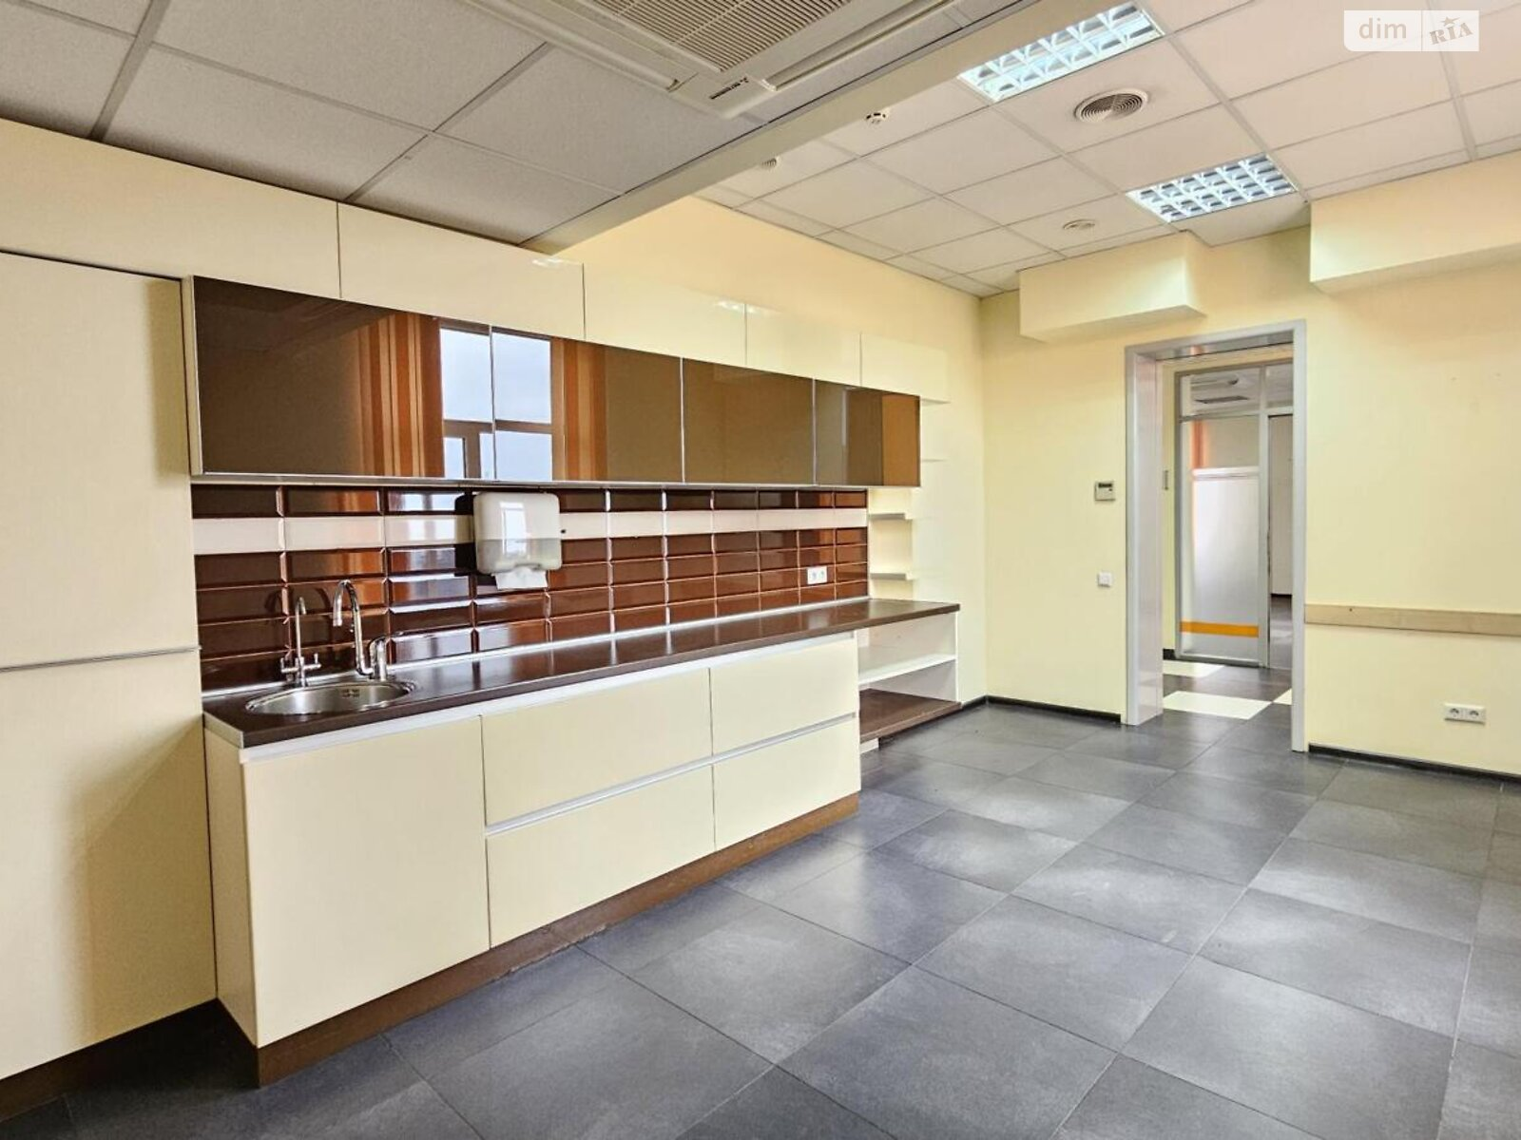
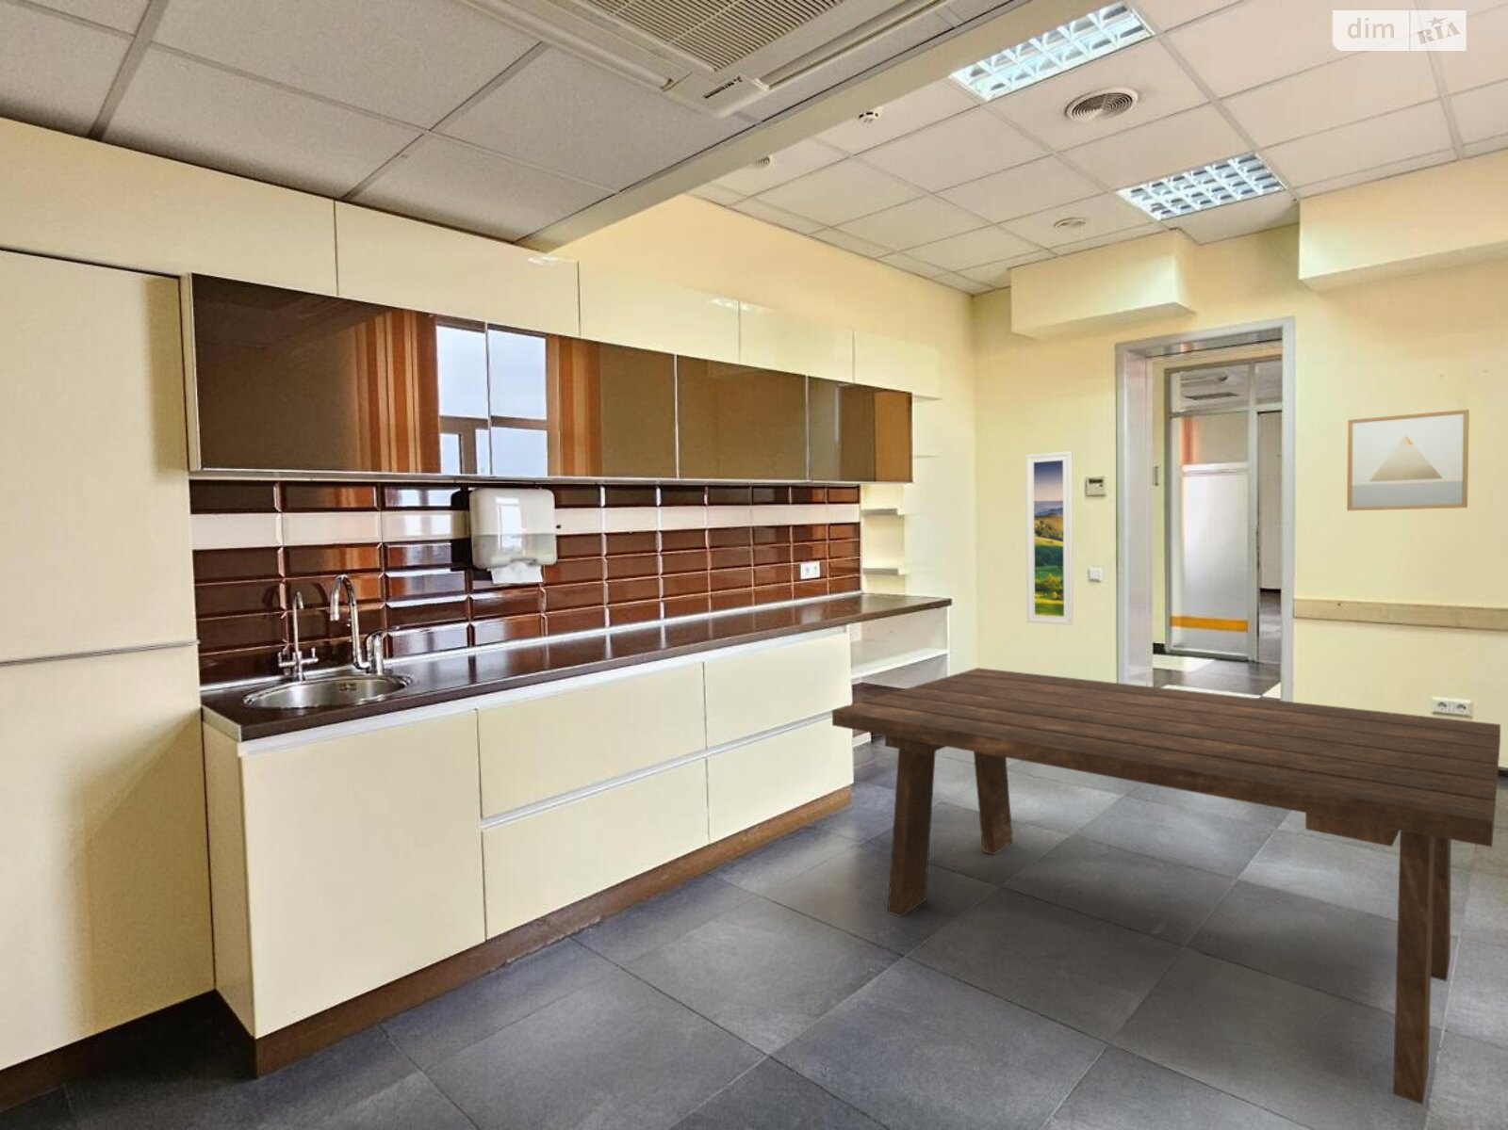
+ dining table [831,667,1501,1105]
+ wall art [1345,408,1470,512]
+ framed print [1025,450,1073,627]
